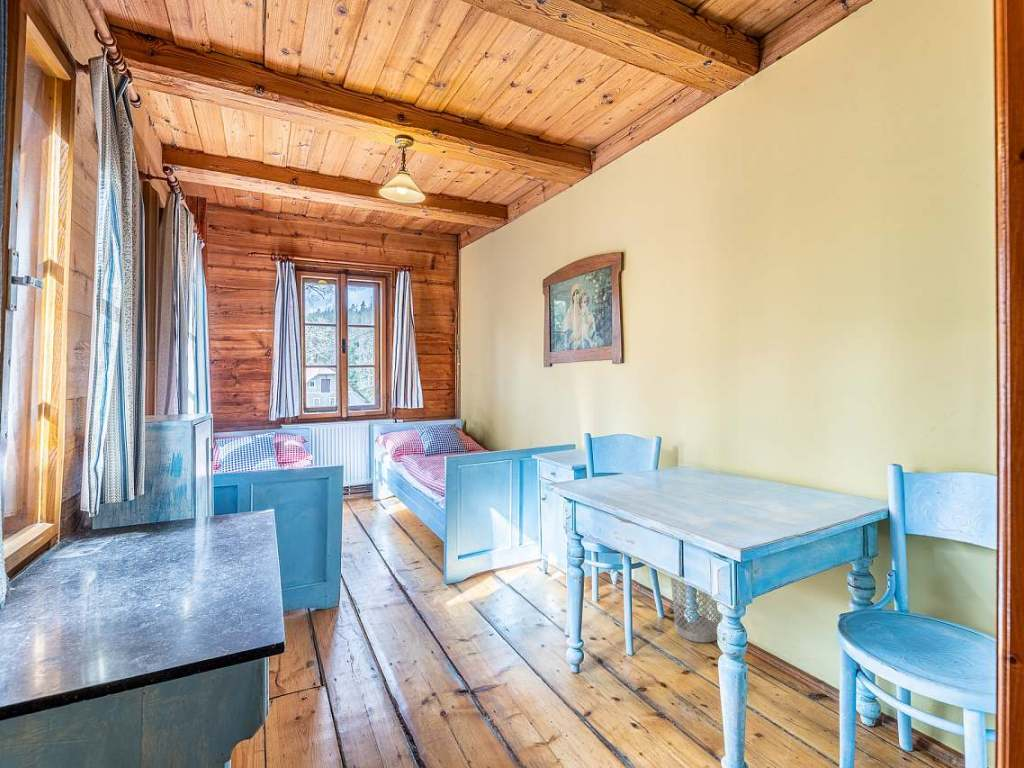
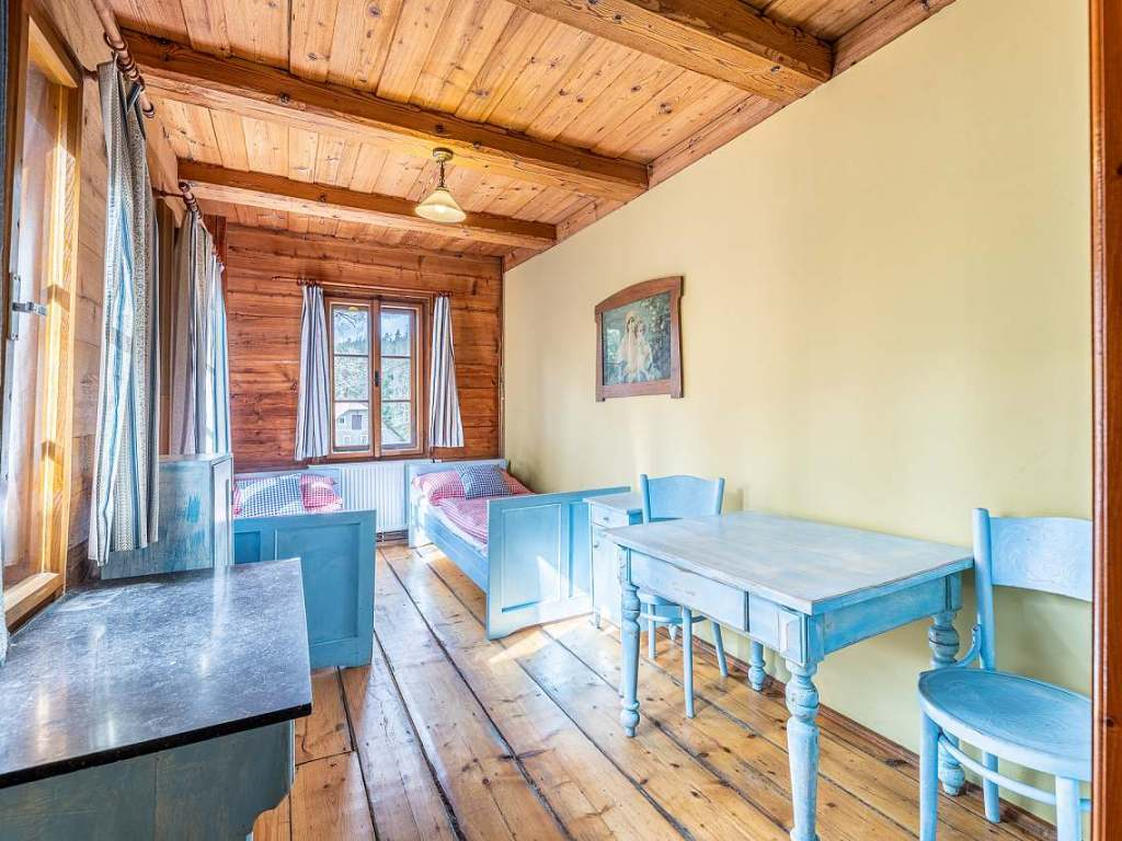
- wastebasket [670,577,722,644]
